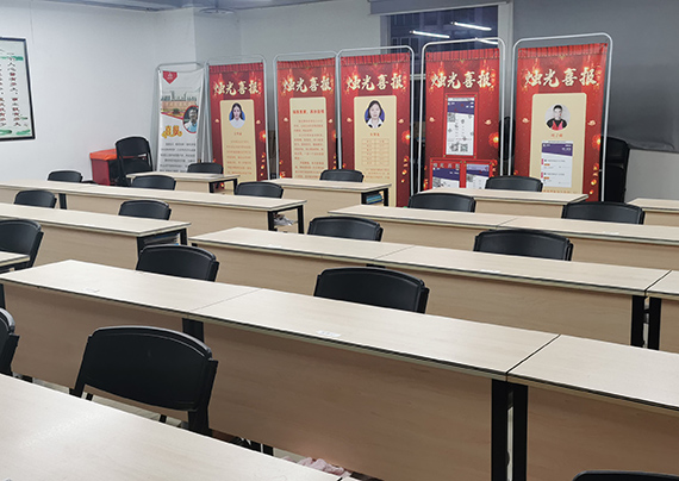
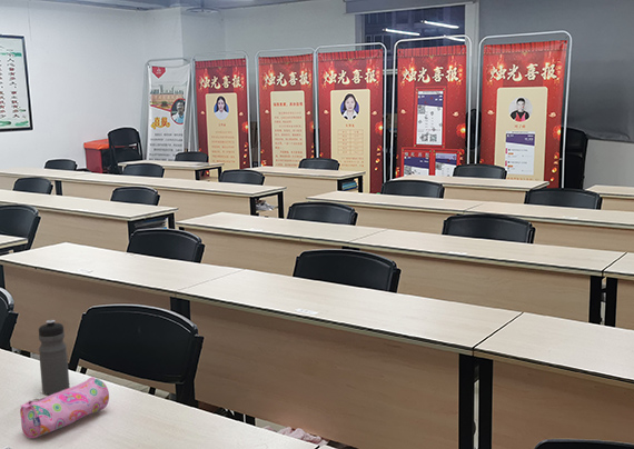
+ pencil case [19,376,110,439]
+ water bottle [38,319,70,396]
